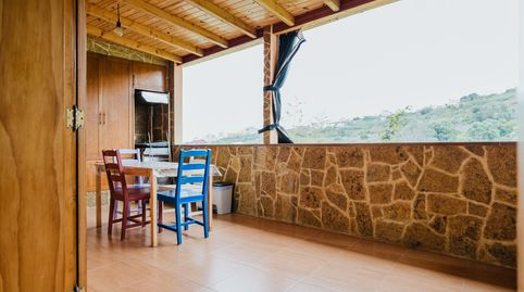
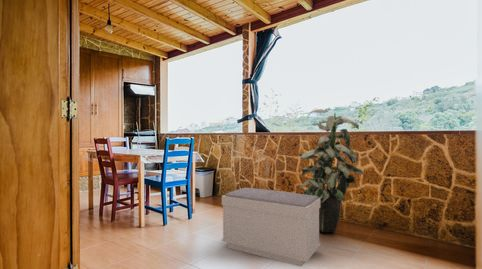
+ indoor plant [296,108,365,233]
+ bench [221,187,322,267]
